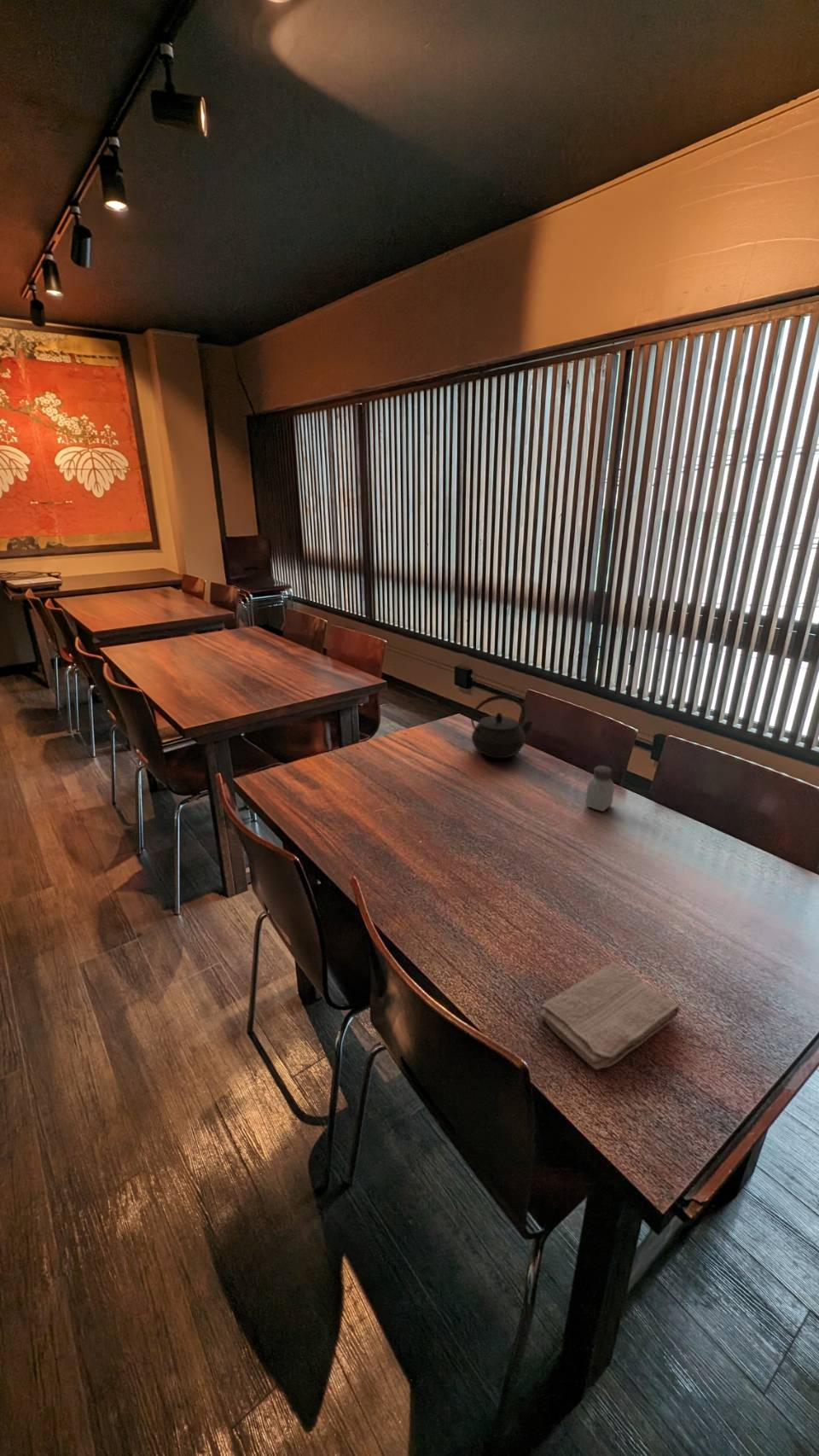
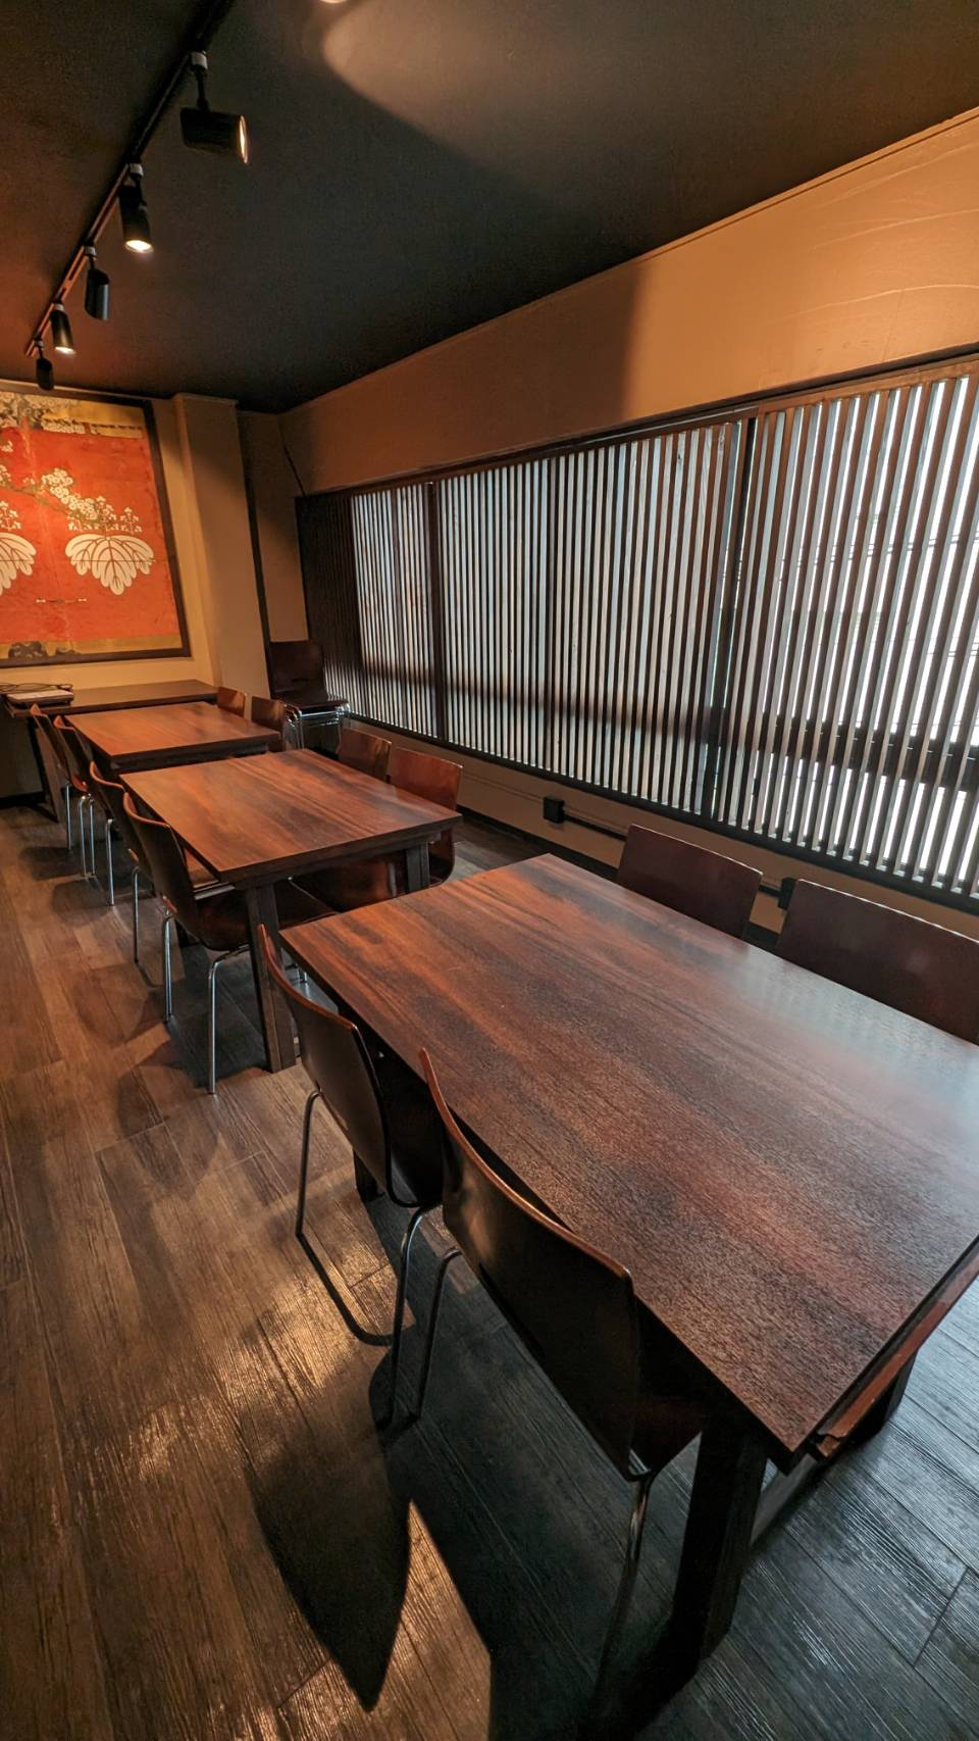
- washcloth [539,962,681,1070]
- saltshaker [584,765,615,812]
- kettle [470,694,535,759]
